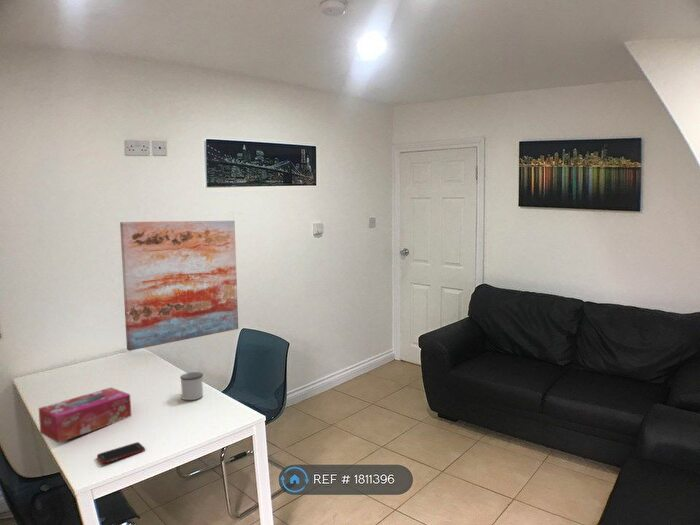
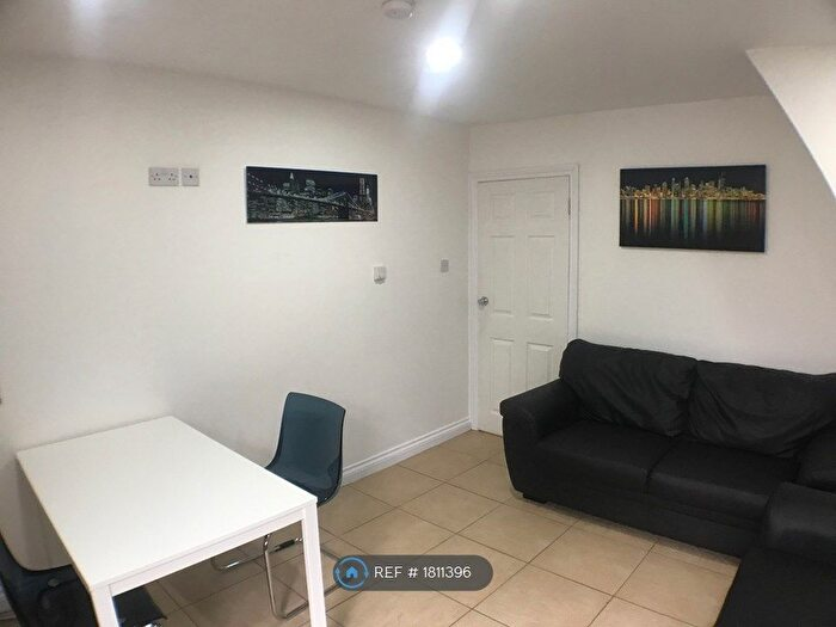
- cell phone [96,441,146,465]
- mug [179,371,204,401]
- wall art [119,220,239,352]
- tissue box [38,386,132,444]
